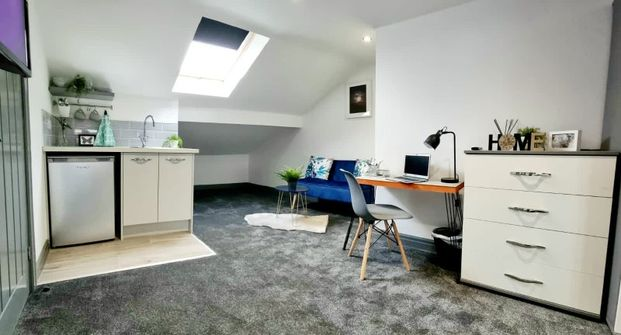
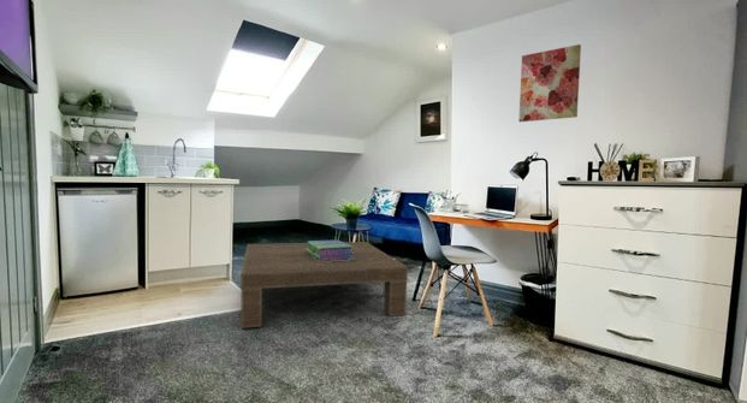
+ stack of books [306,239,354,261]
+ wall art [517,43,582,123]
+ coffee table [239,241,409,330]
